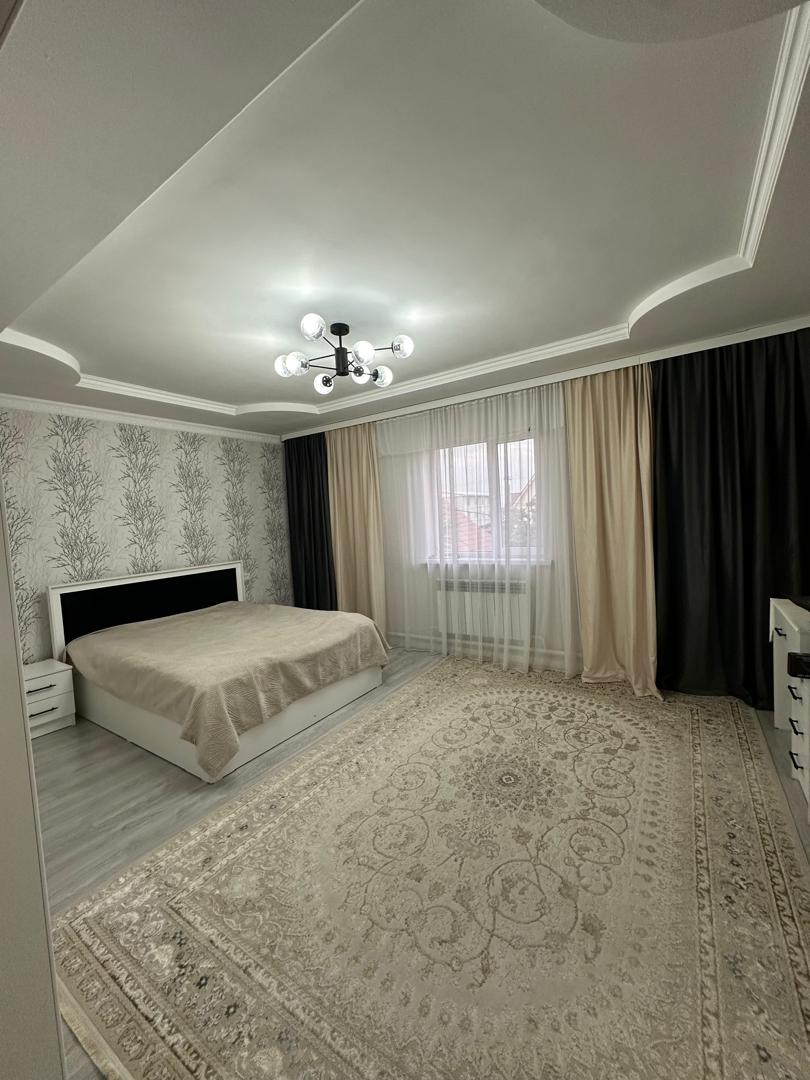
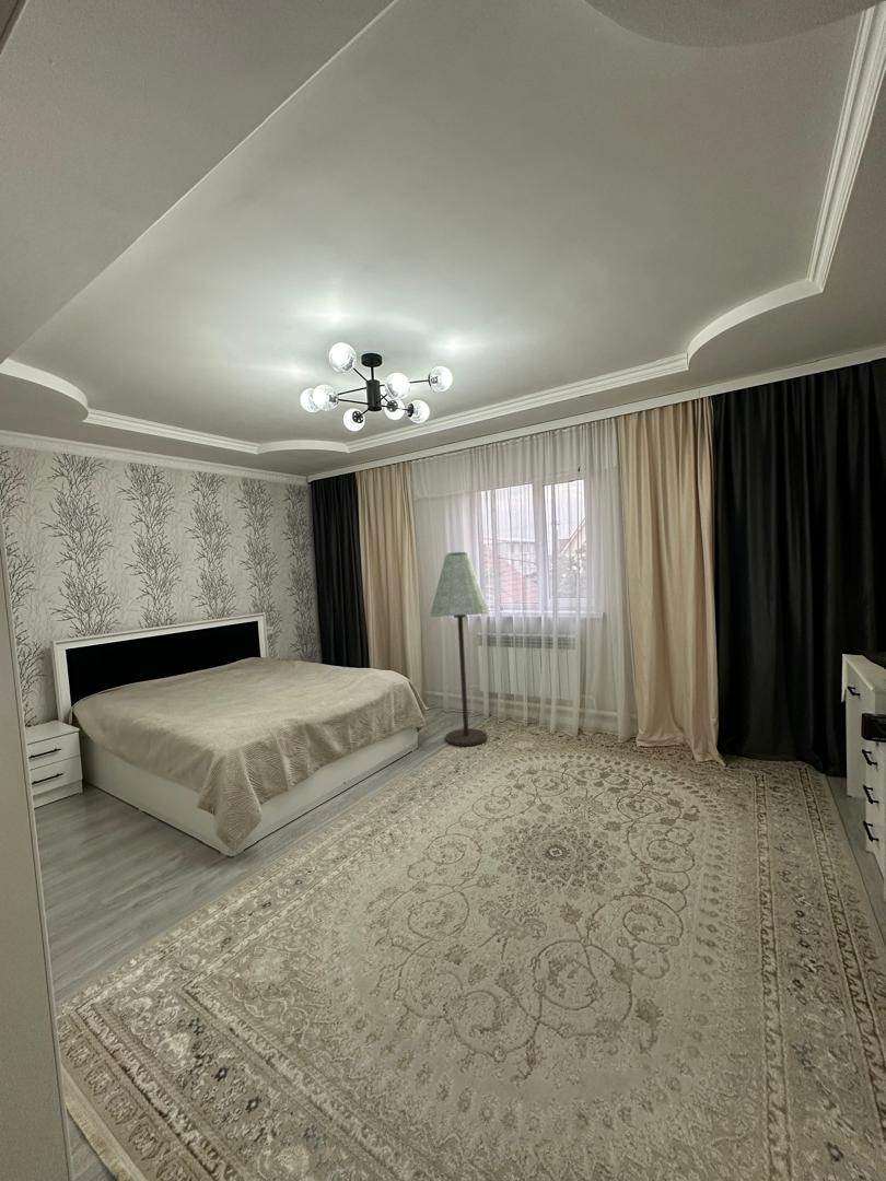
+ floor lamp [429,551,491,747]
